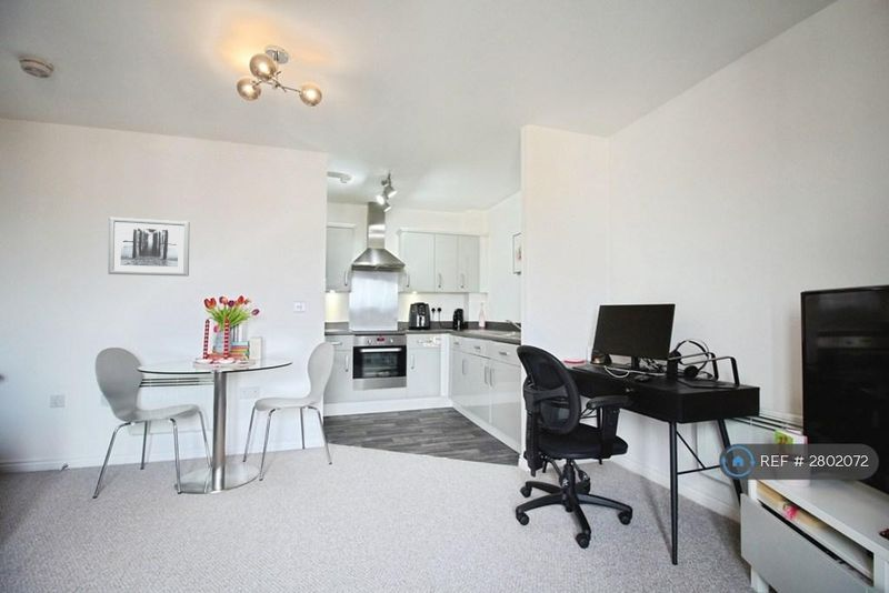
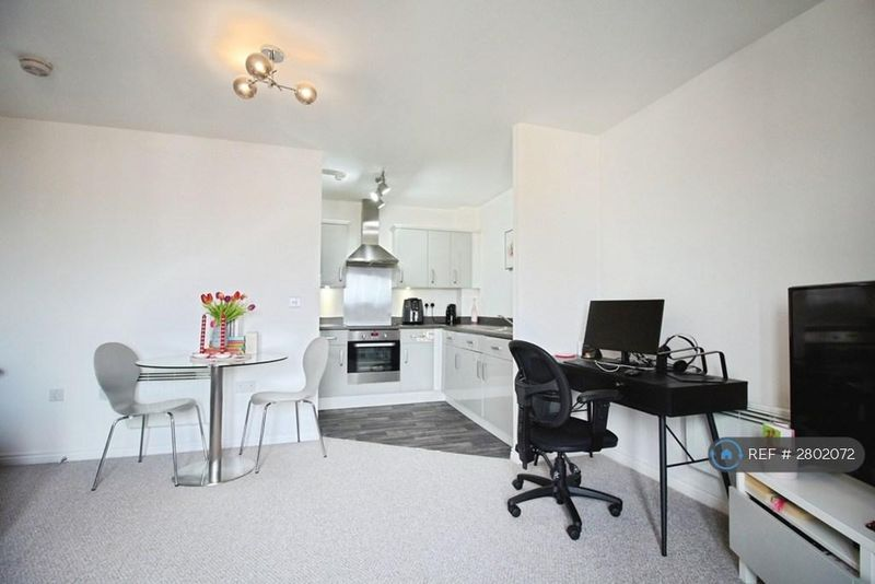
- wall art [107,217,191,278]
